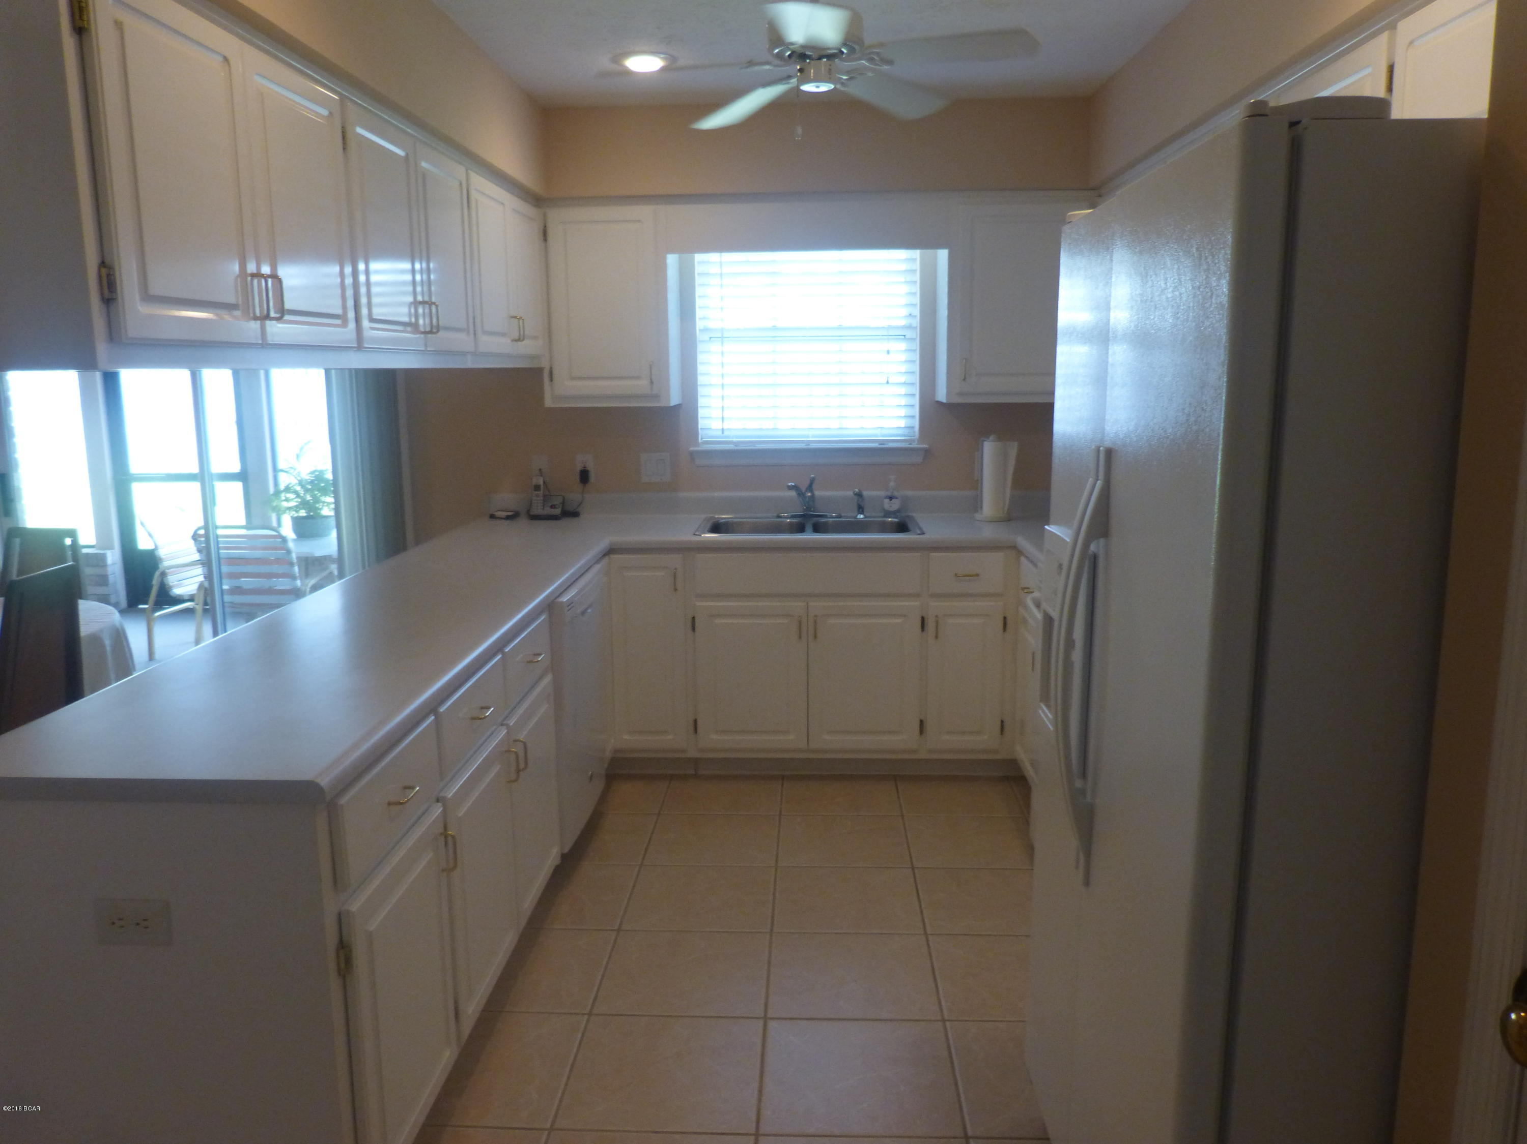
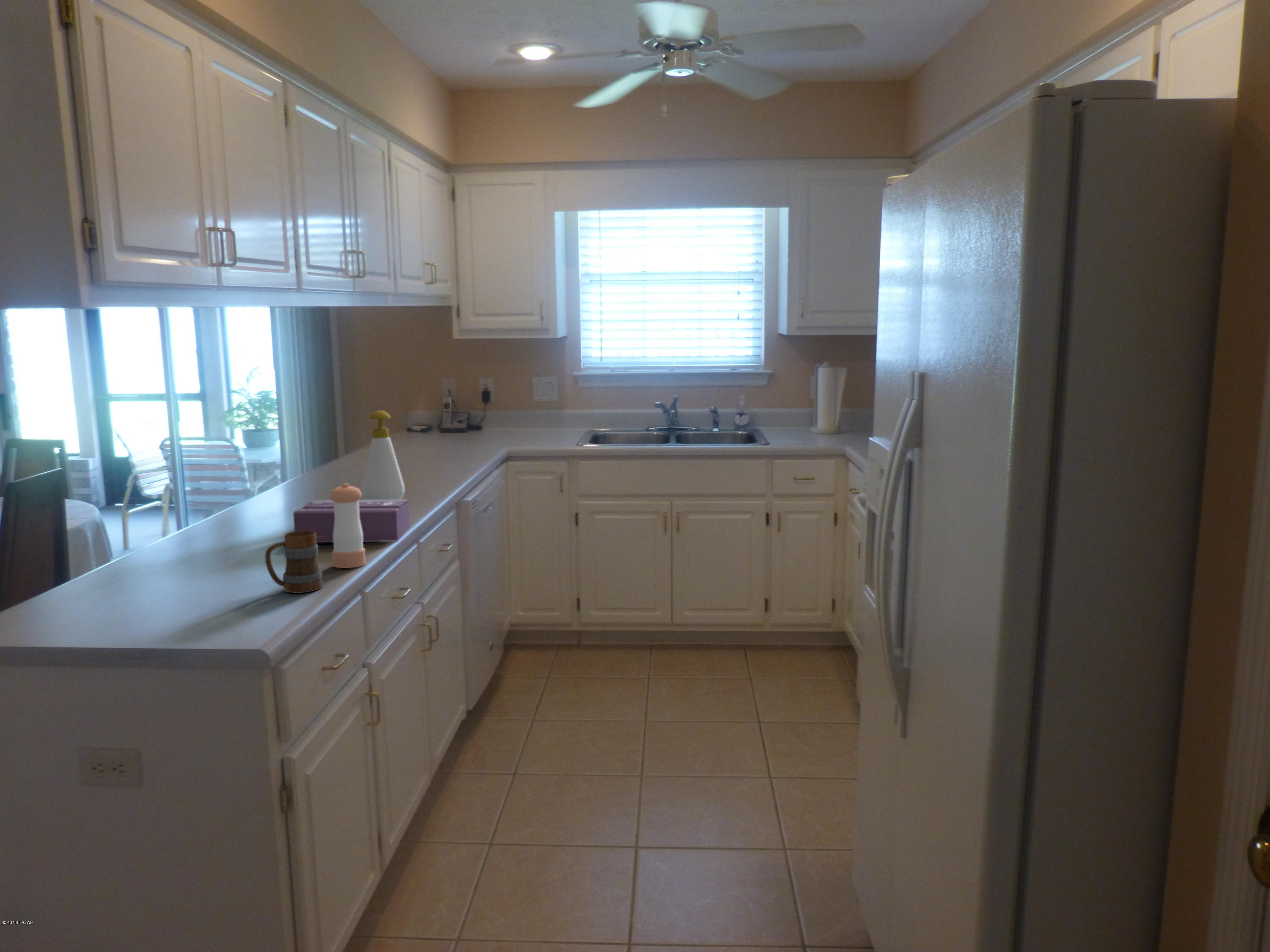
+ tissue box [293,499,411,543]
+ pepper shaker [329,483,366,569]
+ mug [264,531,323,594]
+ soap bottle [361,410,406,500]
